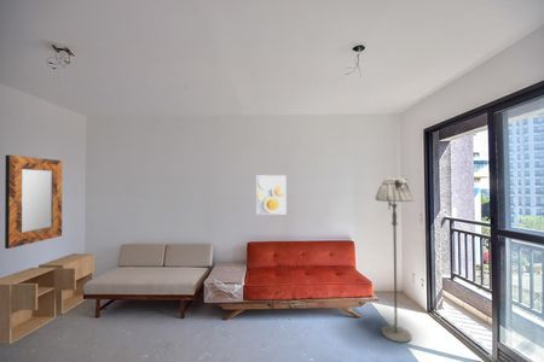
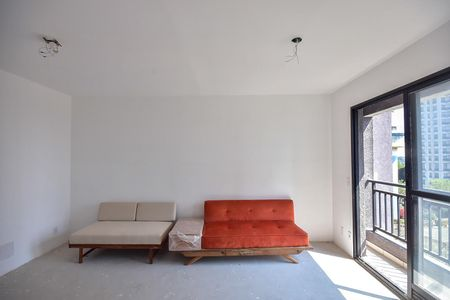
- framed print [255,174,288,216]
- floor lamp [375,177,415,344]
- home mirror [4,154,63,250]
- storage cabinet [0,252,96,345]
